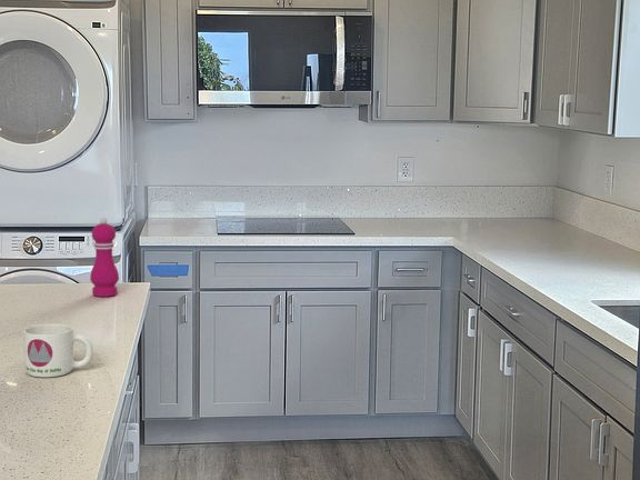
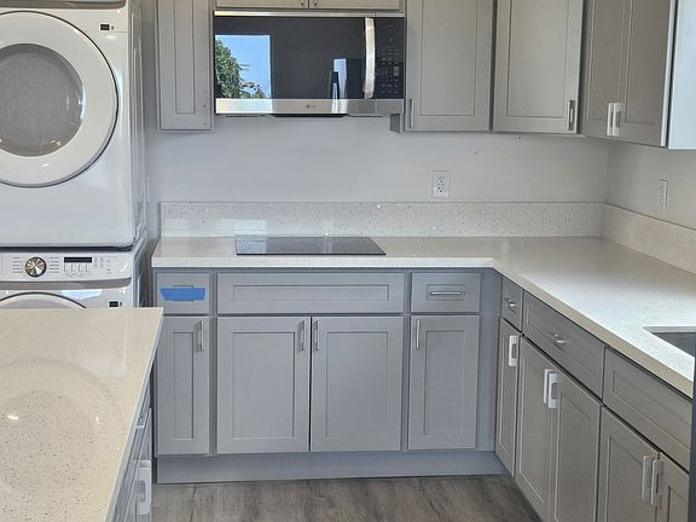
- pepper mill [89,217,120,298]
- mug [22,323,93,379]
